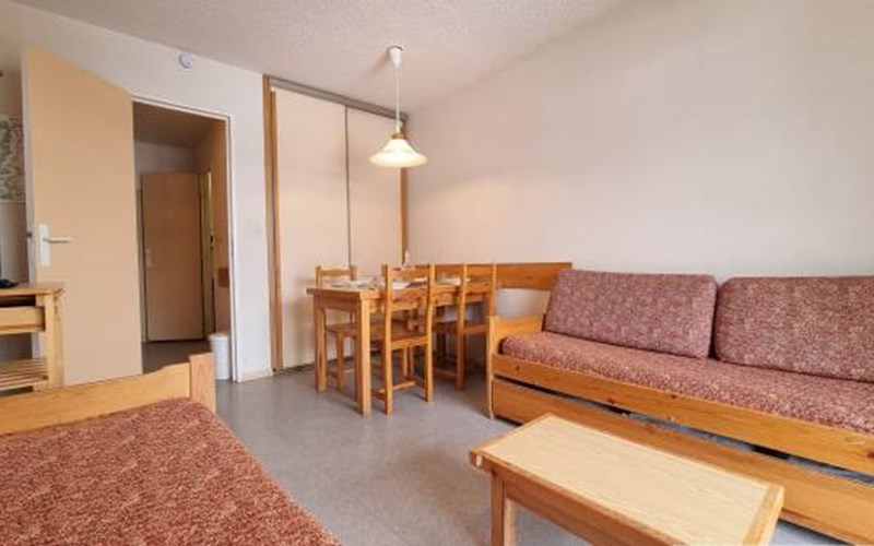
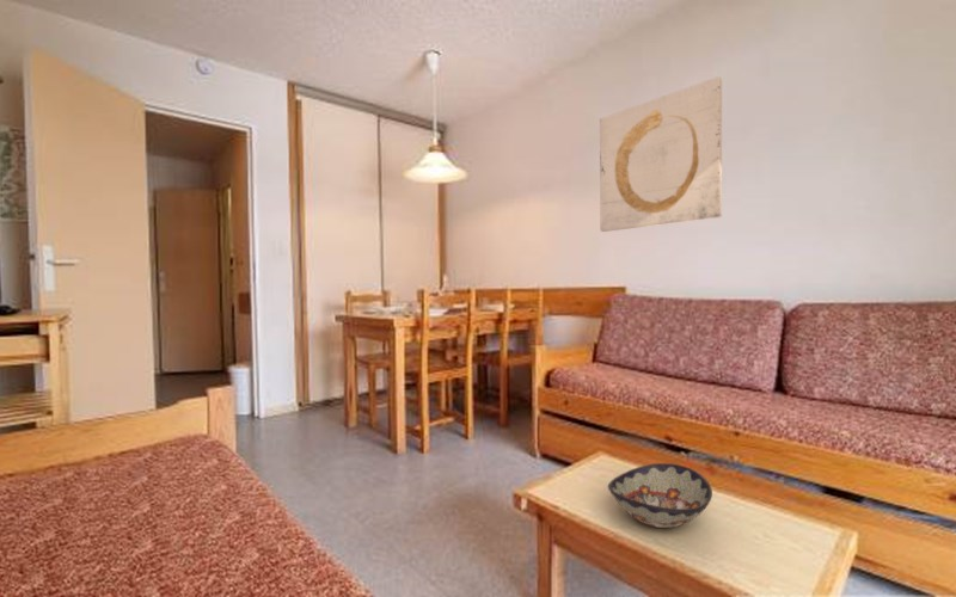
+ wall art [599,75,723,233]
+ decorative bowl [607,462,713,529]
